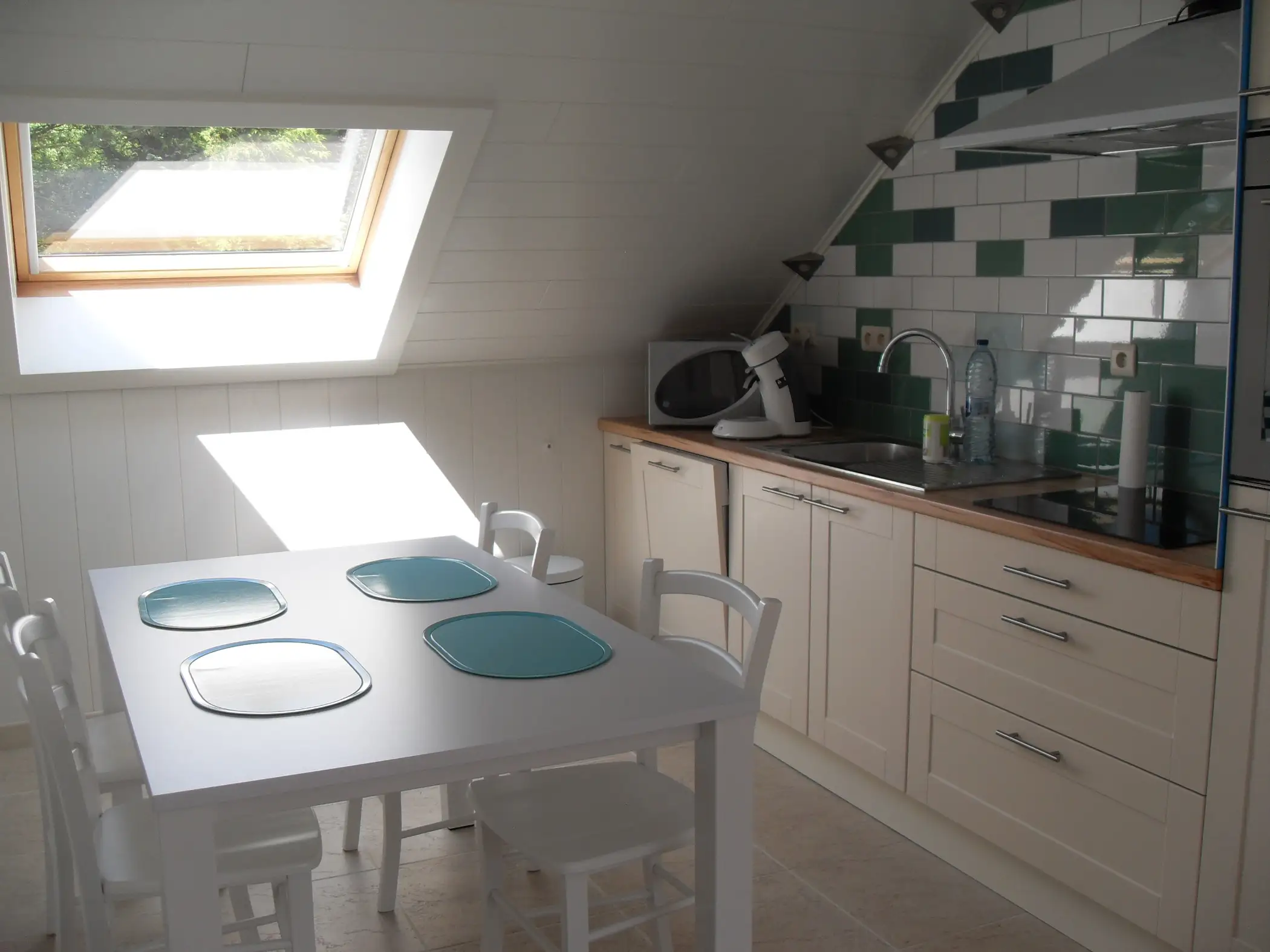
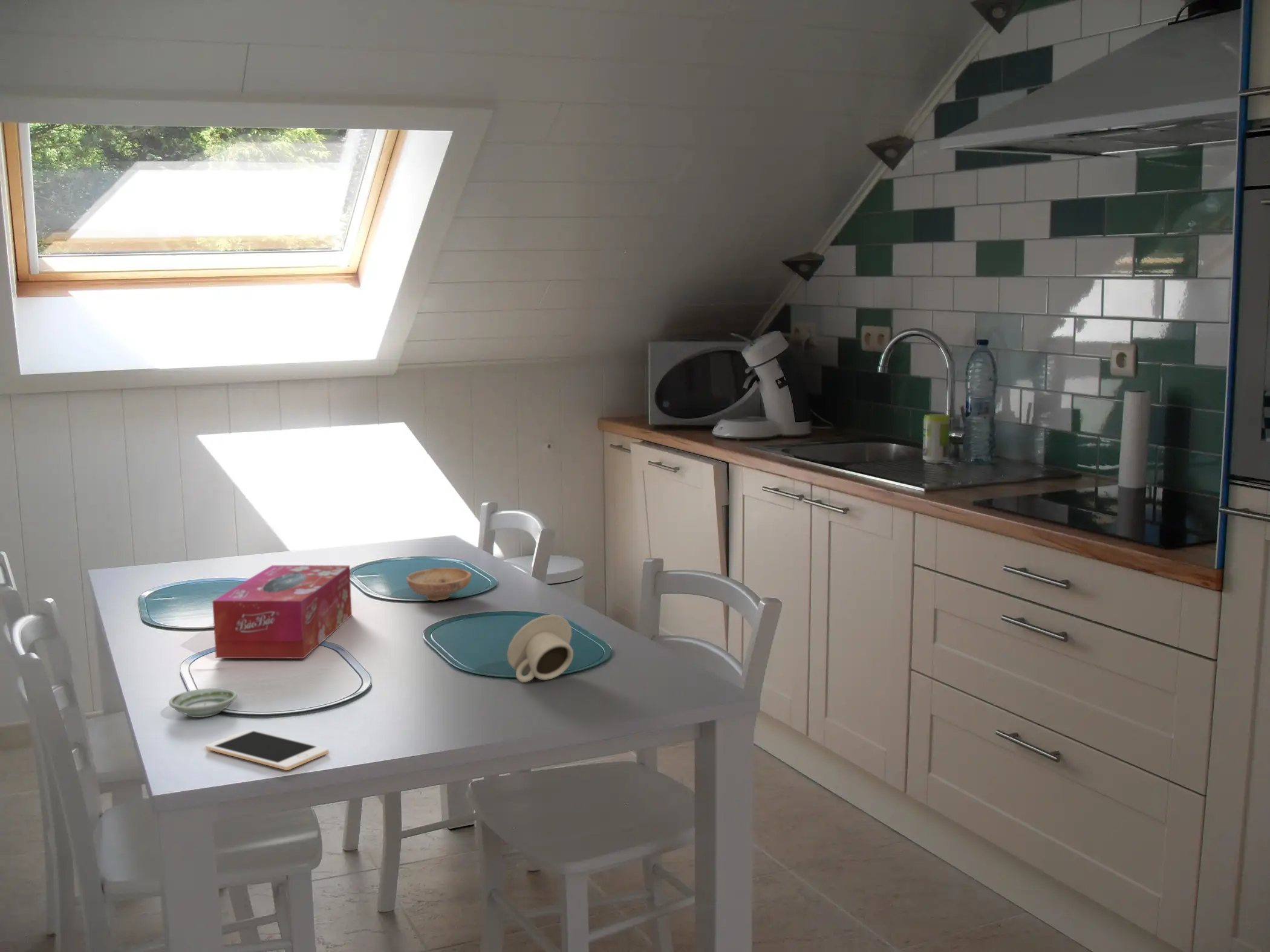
+ saucer [168,687,238,718]
+ cell phone [205,729,329,771]
+ tissue box [212,565,353,659]
+ bowl [406,567,472,601]
+ cup [506,614,574,683]
